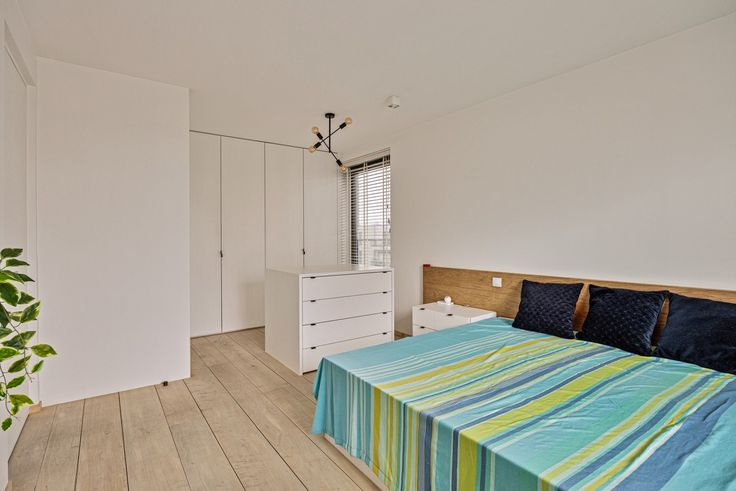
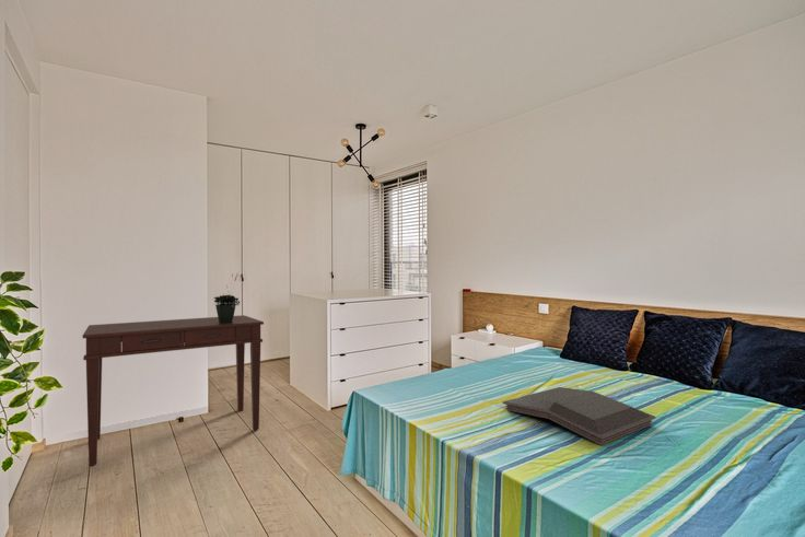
+ potted plant [212,271,241,323]
+ desk [82,314,265,468]
+ serving tray [501,386,657,446]
